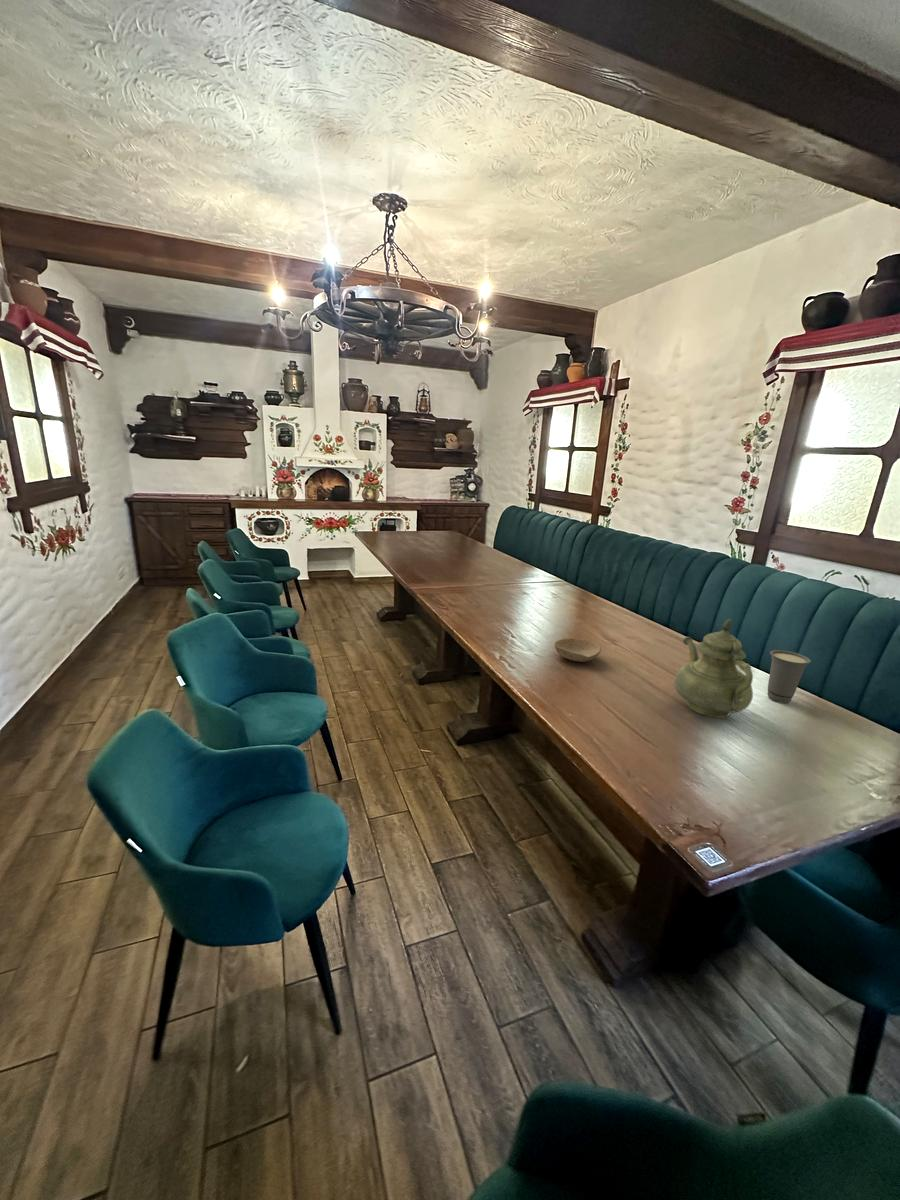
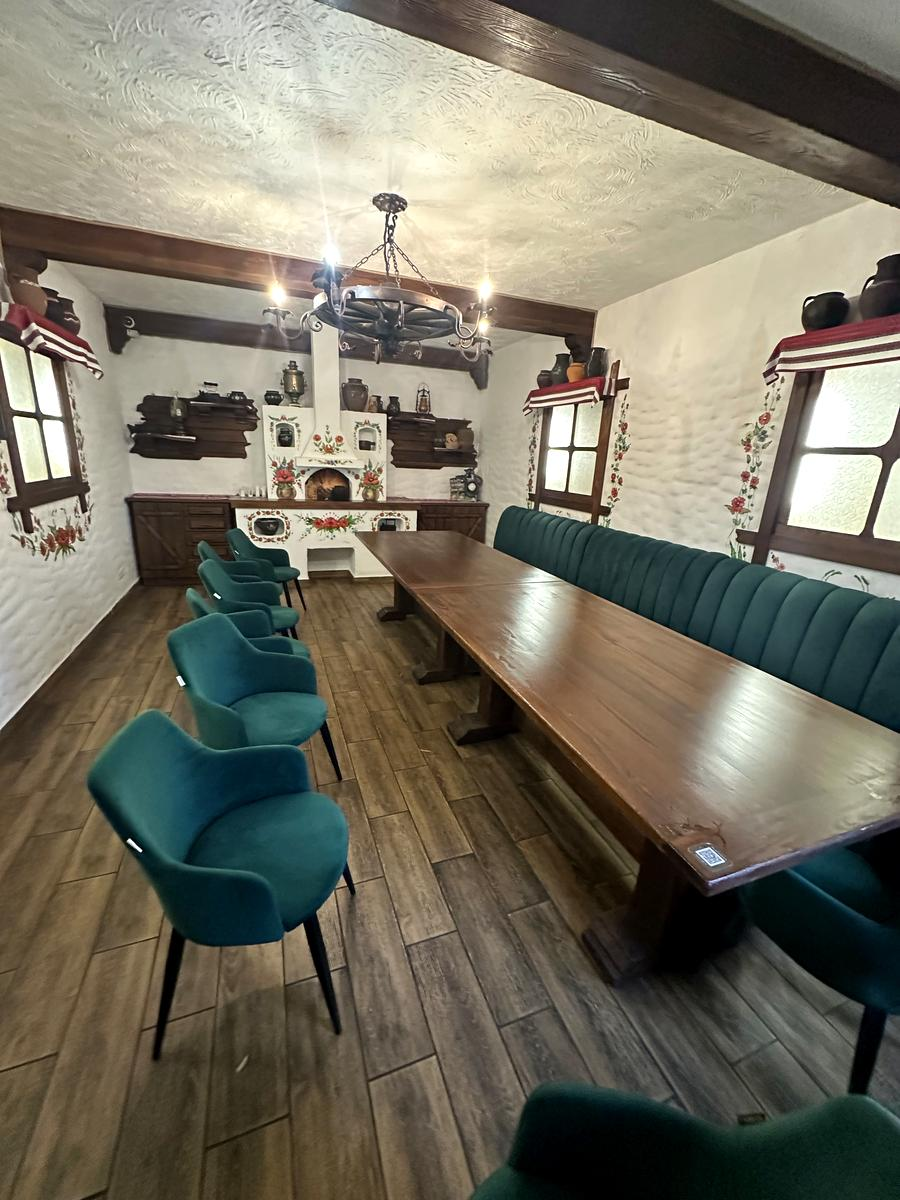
- bowl [553,637,602,663]
- teapot [673,618,754,719]
- cup [767,649,812,704]
